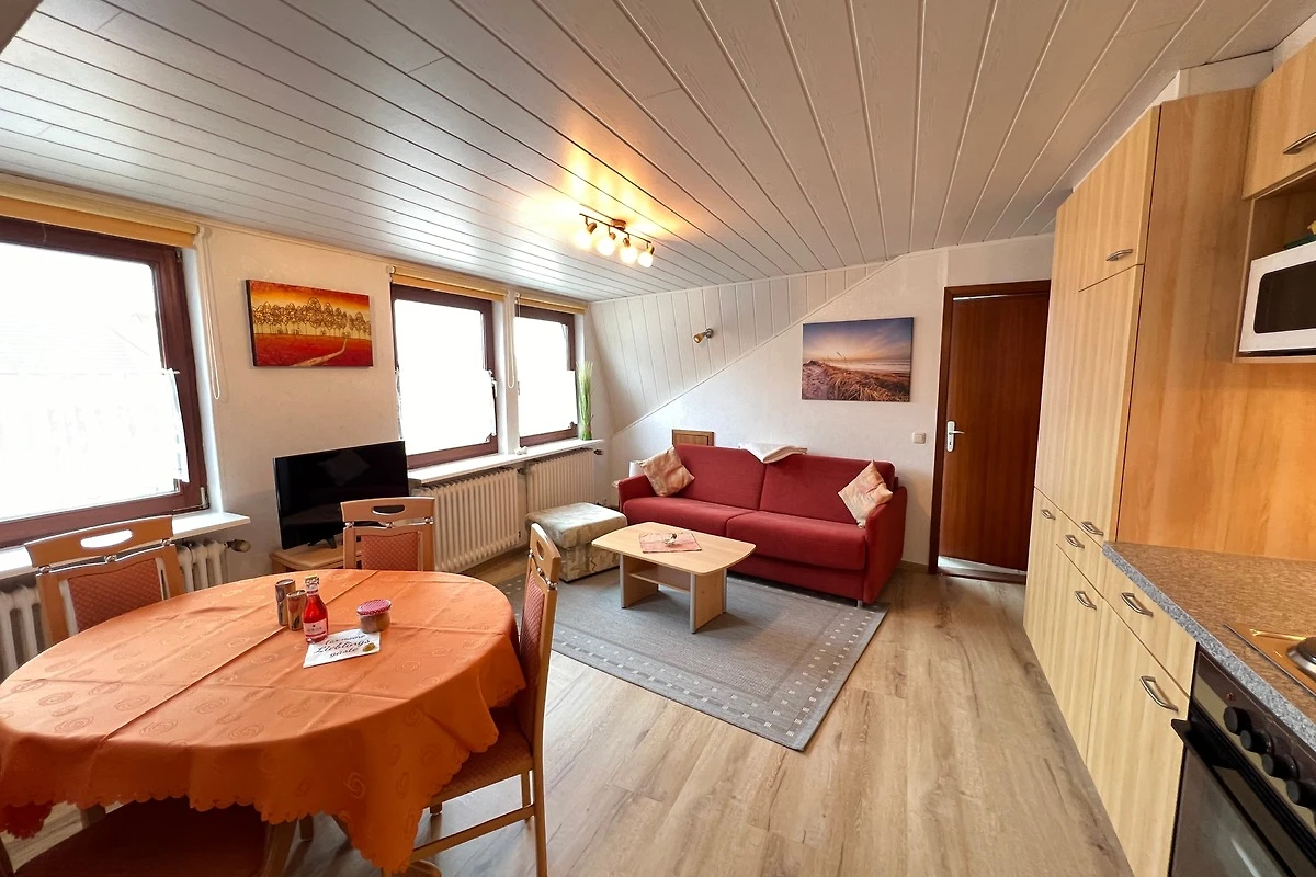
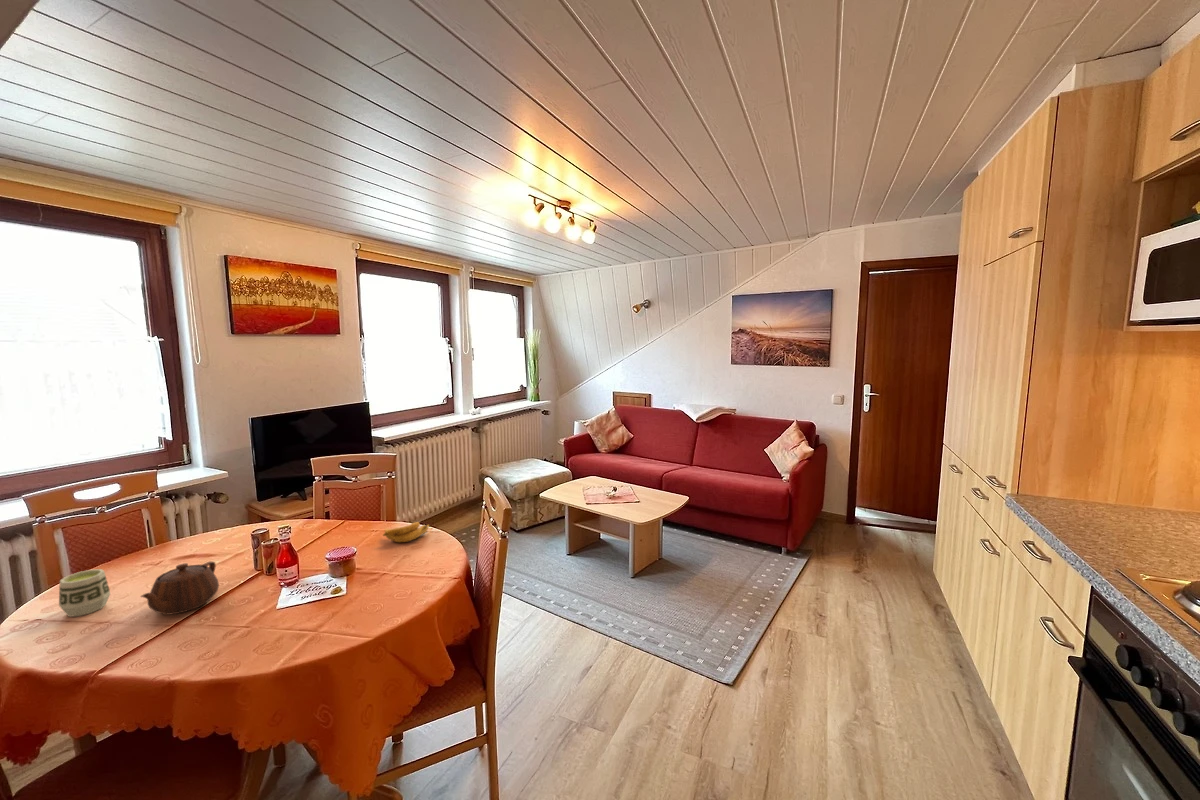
+ cup [58,568,111,618]
+ banana [382,521,431,543]
+ teapot [139,561,220,616]
